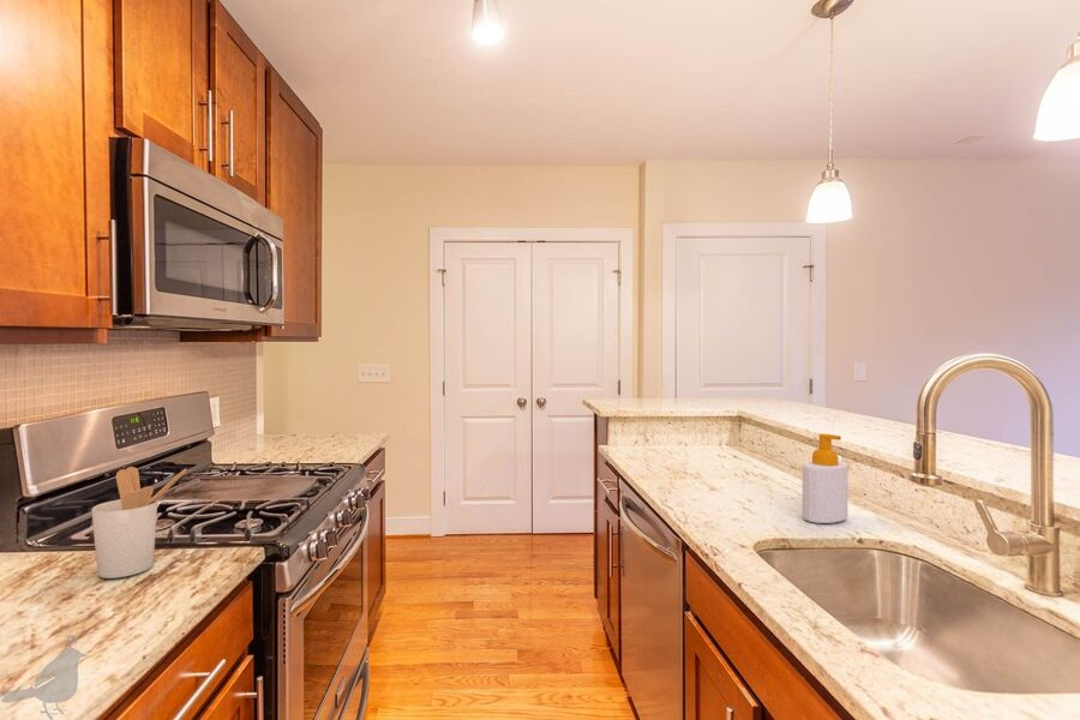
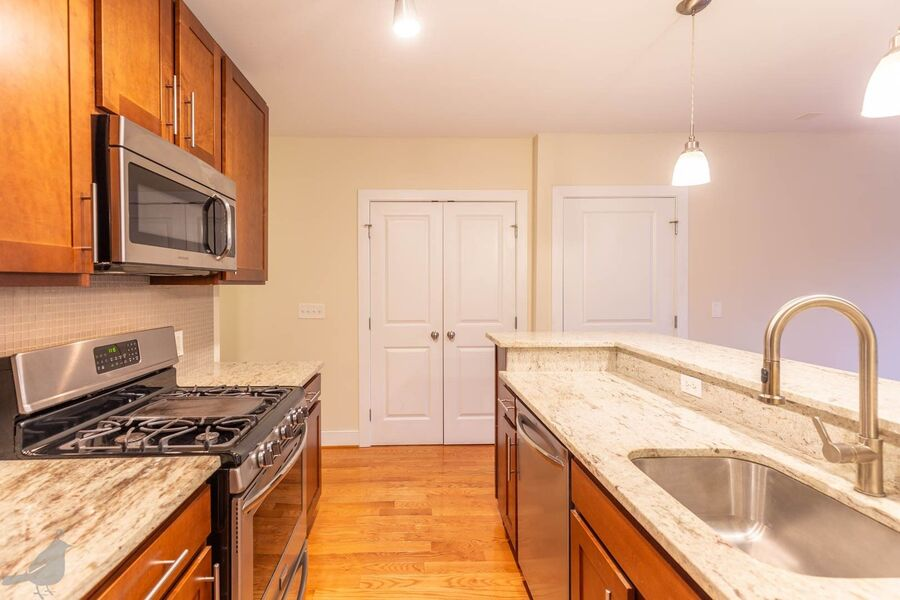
- soap bottle [802,432,848,524]
- utensil holder [91,466,188,580]
